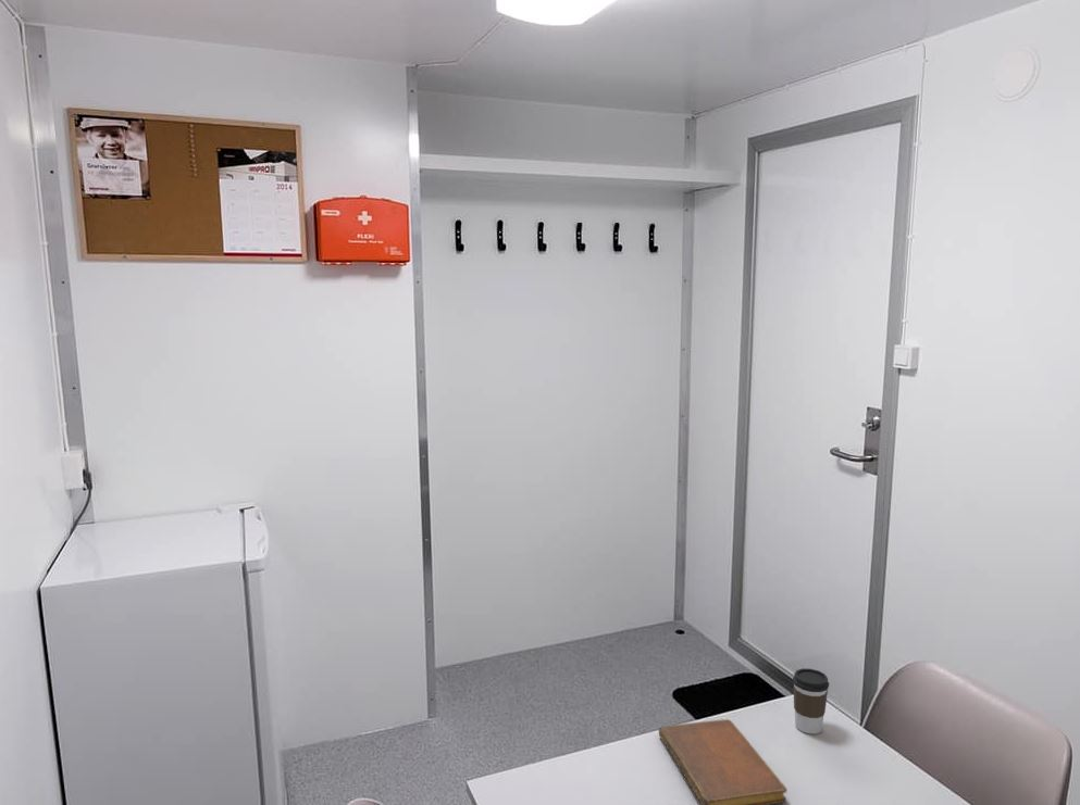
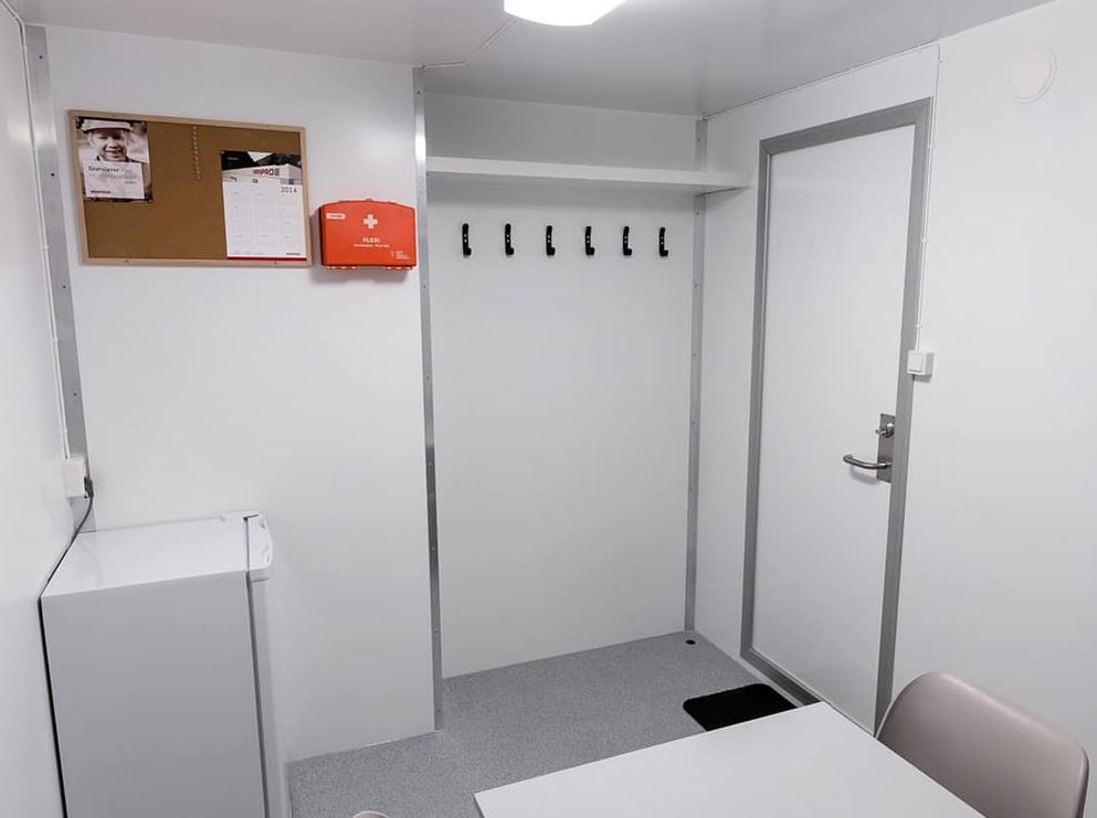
- notebook [658,718,787,805]
- coffee cup [792,667,830,734]
